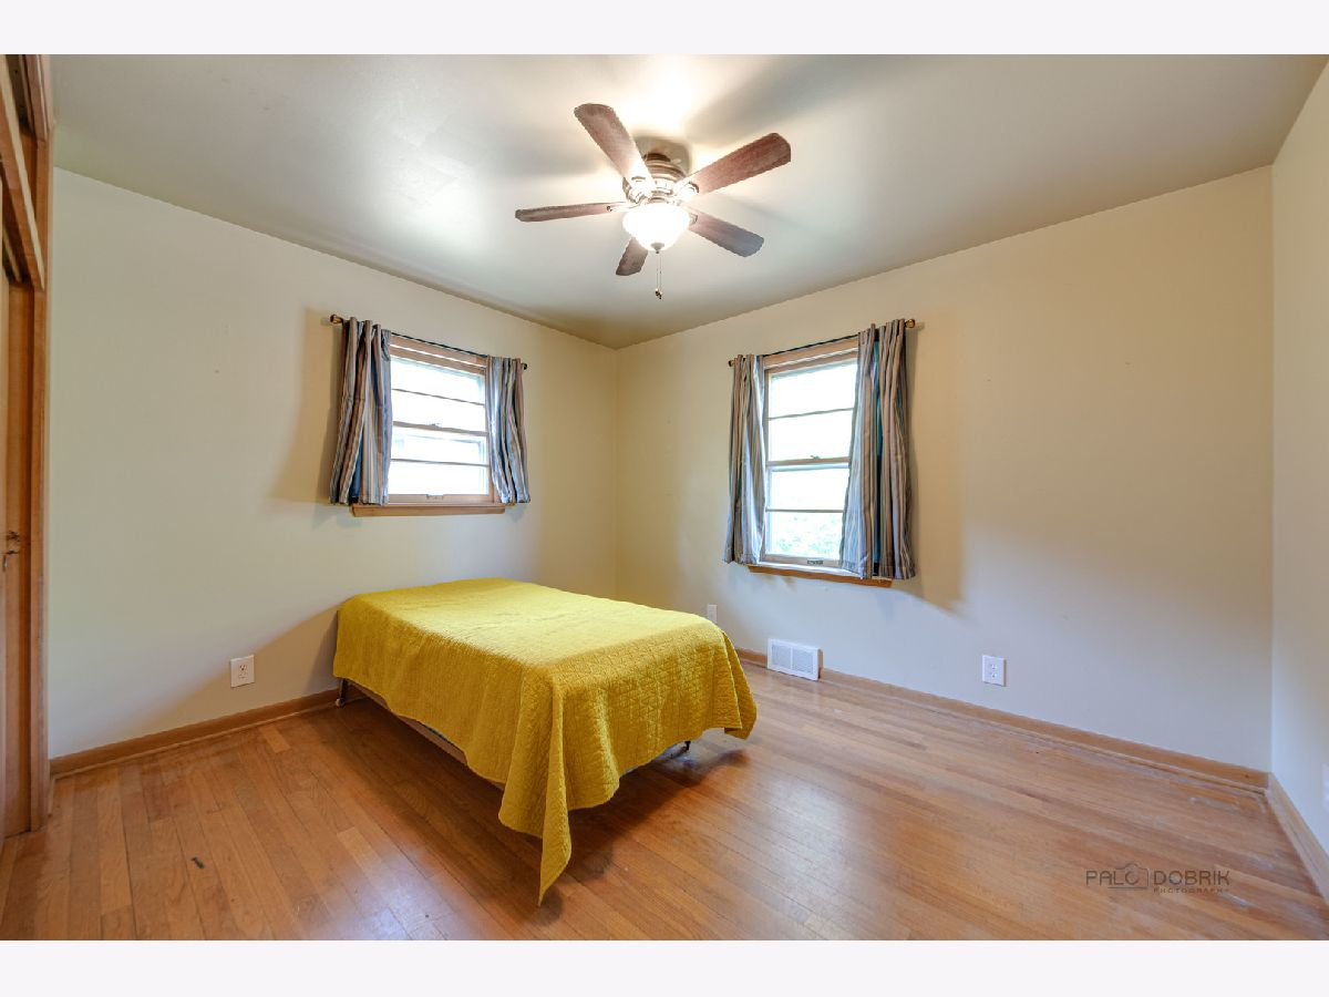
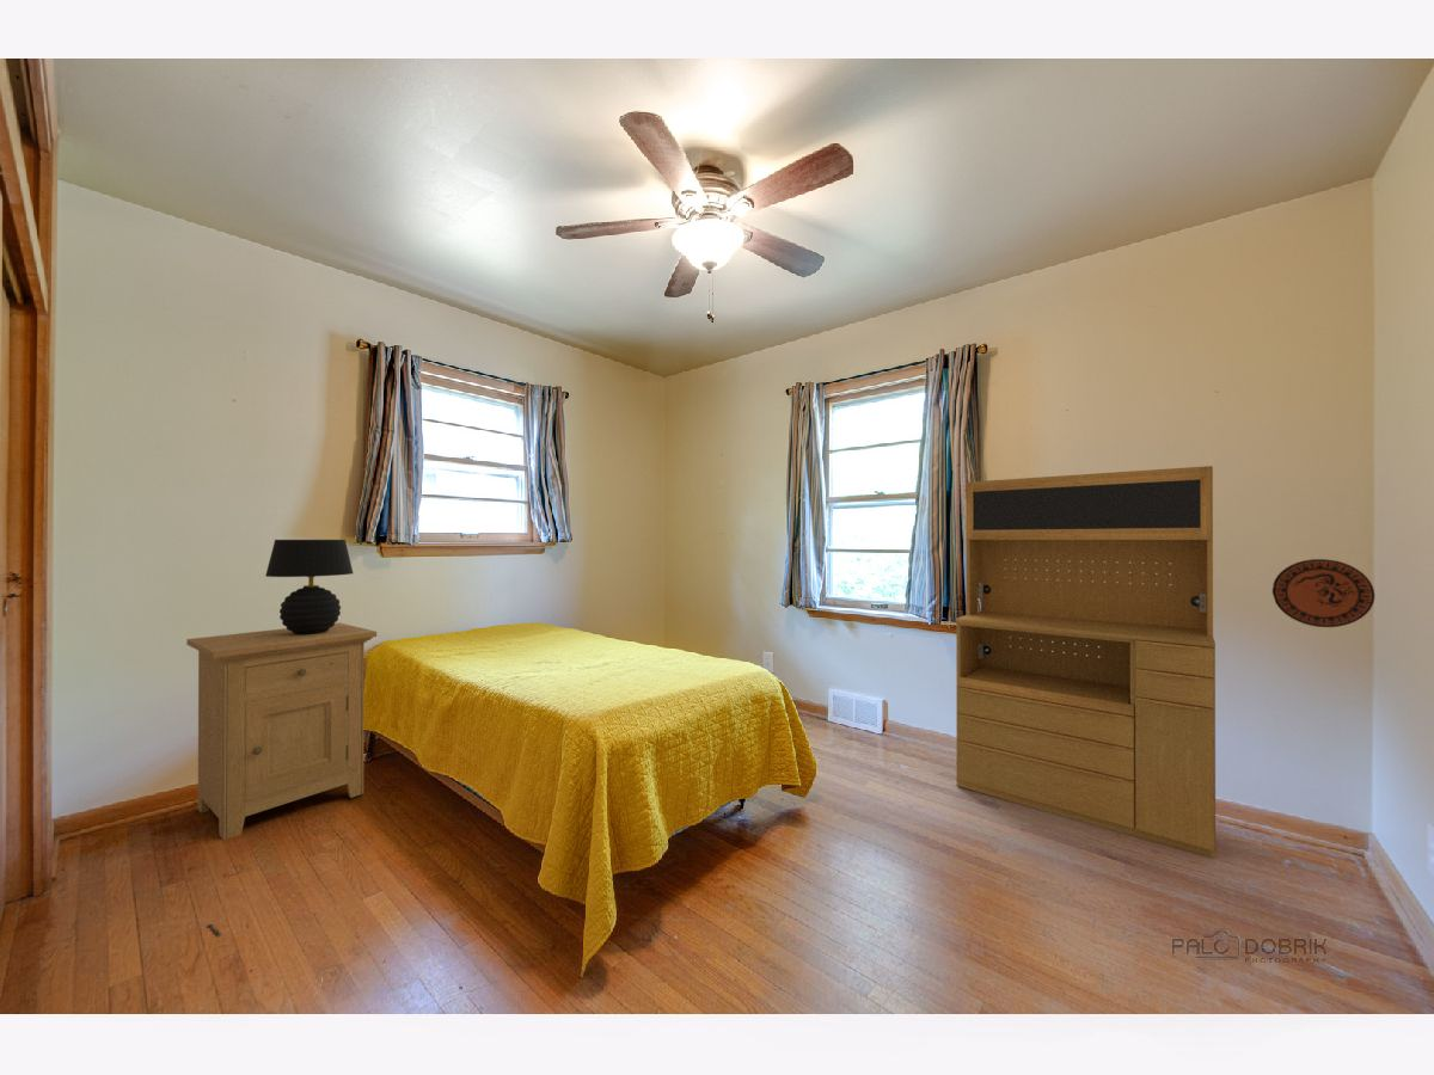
+ drawer [955,465,1217,859]
+ table lamp [264,539,354,634]
+ nightstand [185,621,378,841]
+ decorative plate [1271,558,1375,628]
